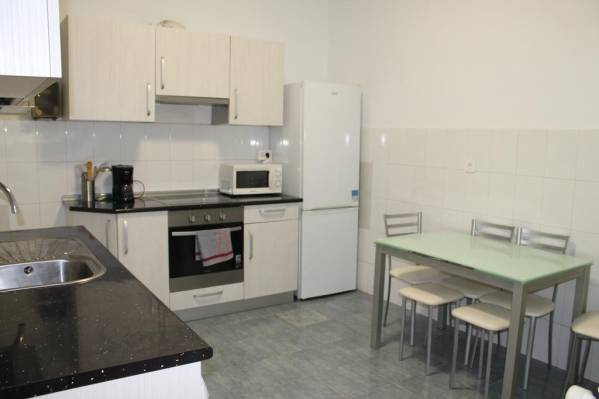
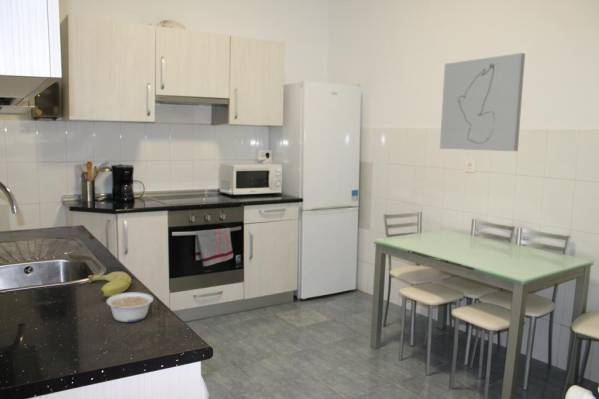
+ wall art [439,52,526,152]
+ legume [105,291,154,323]
+ fruit [87,271,132,298]
